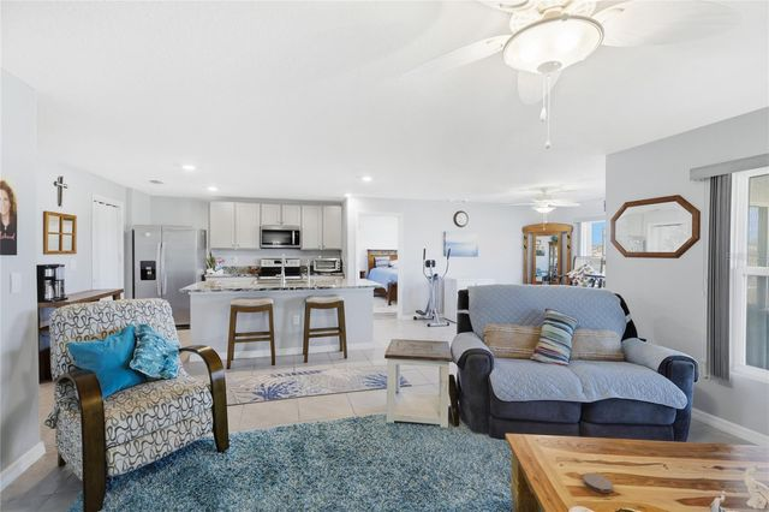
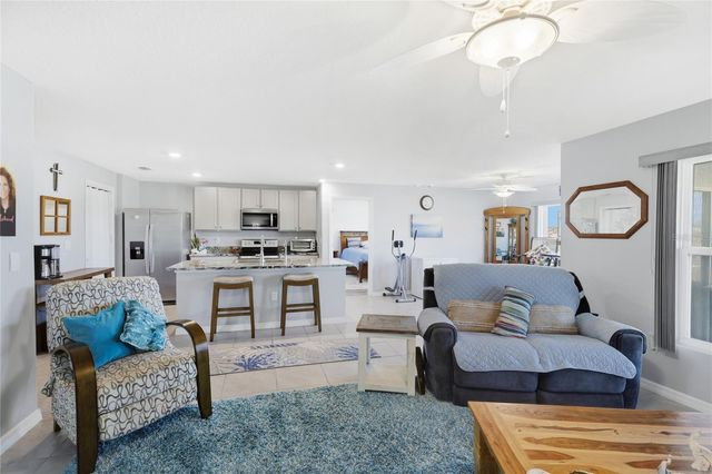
- coaster [582,472,614,494]
